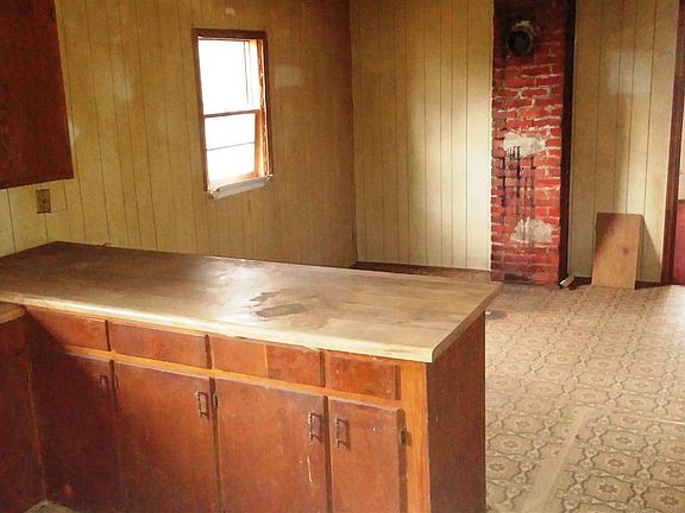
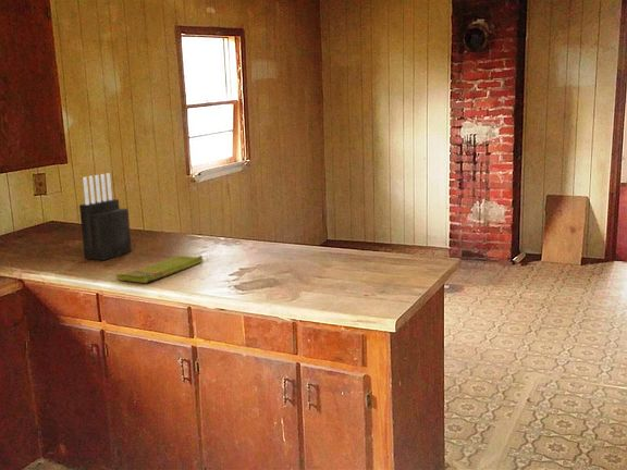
+ dish towel [114,255,205,284]
+ knife block [78,172,133,261]
